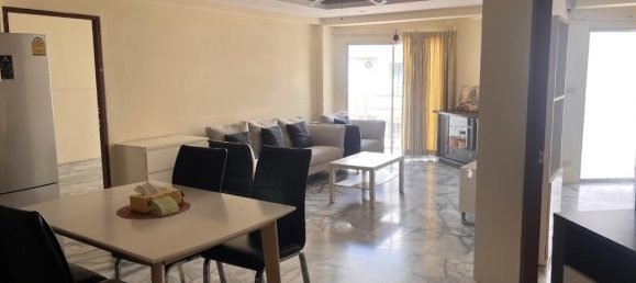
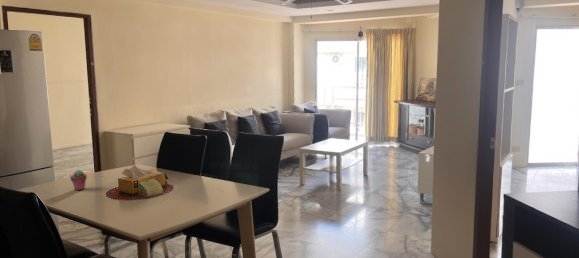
+ potted succulent [69,169,88,191]
